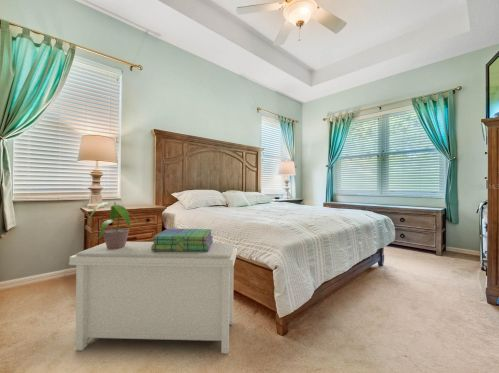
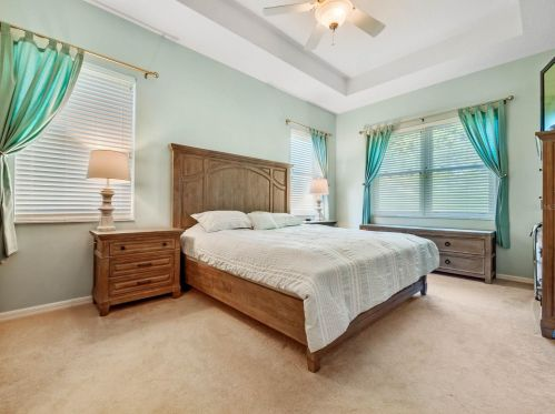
- potted plant [87,201,140,249]
- bench [68,241,239,355]
- stack of books [151,228,214,252]
